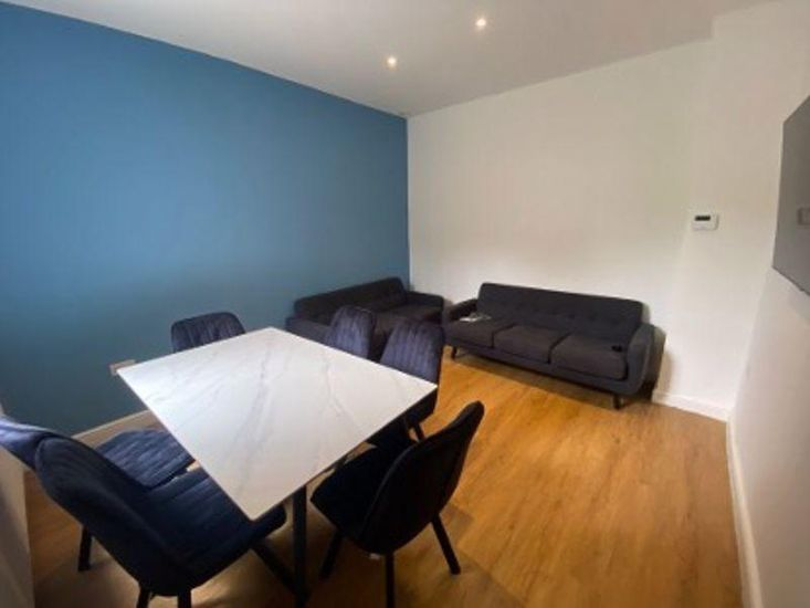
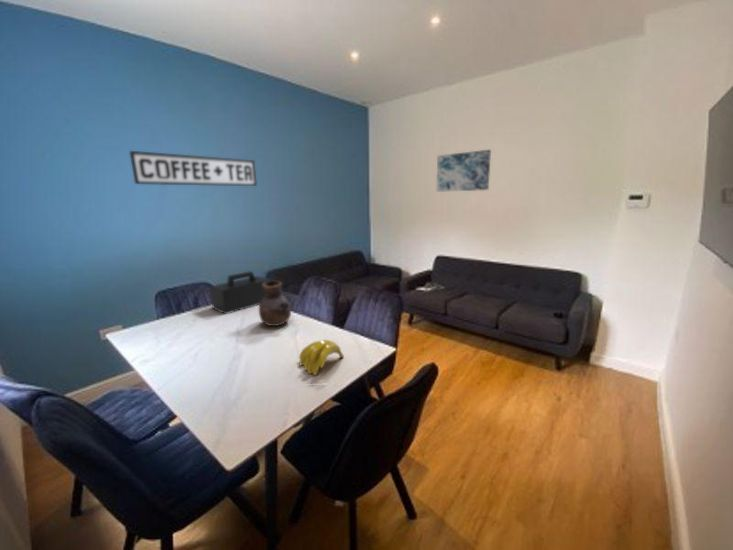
+ sign [128,150,258,187]
+ vase [258,279,292,327]
+ banana [298,339,345,377]
+ wall art [435,149,492,193]
+ speaker [209,270,272,315]
